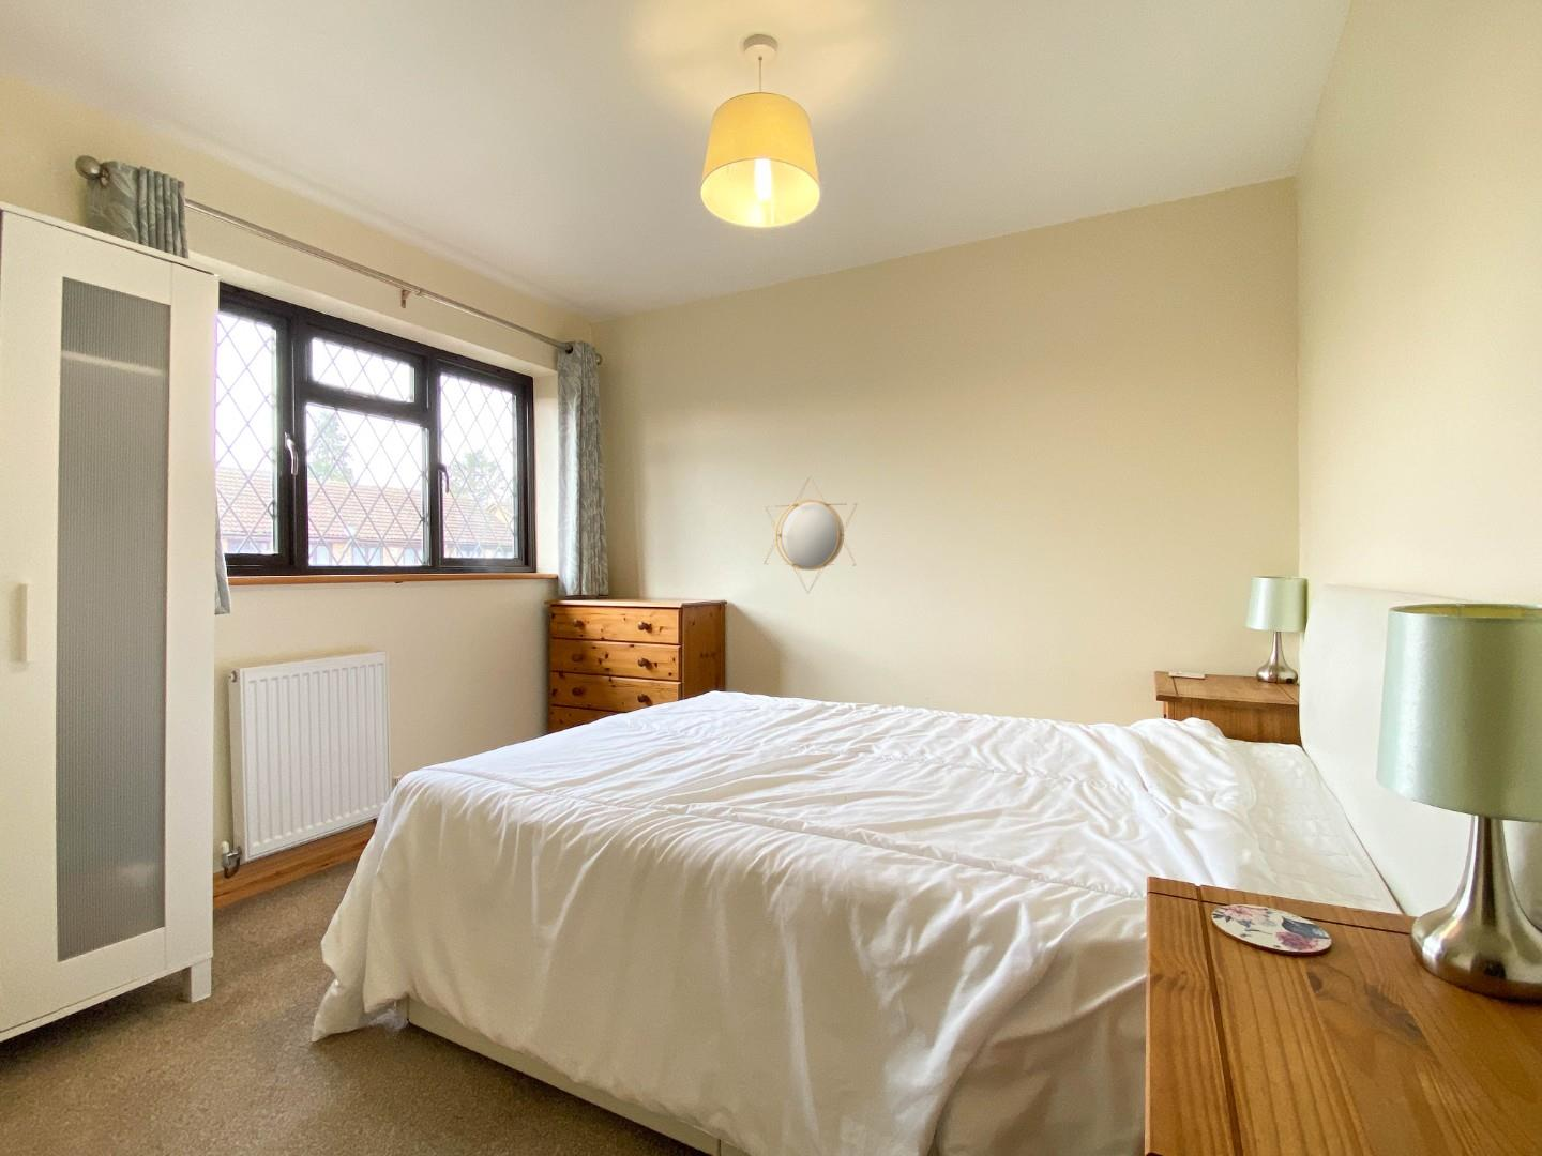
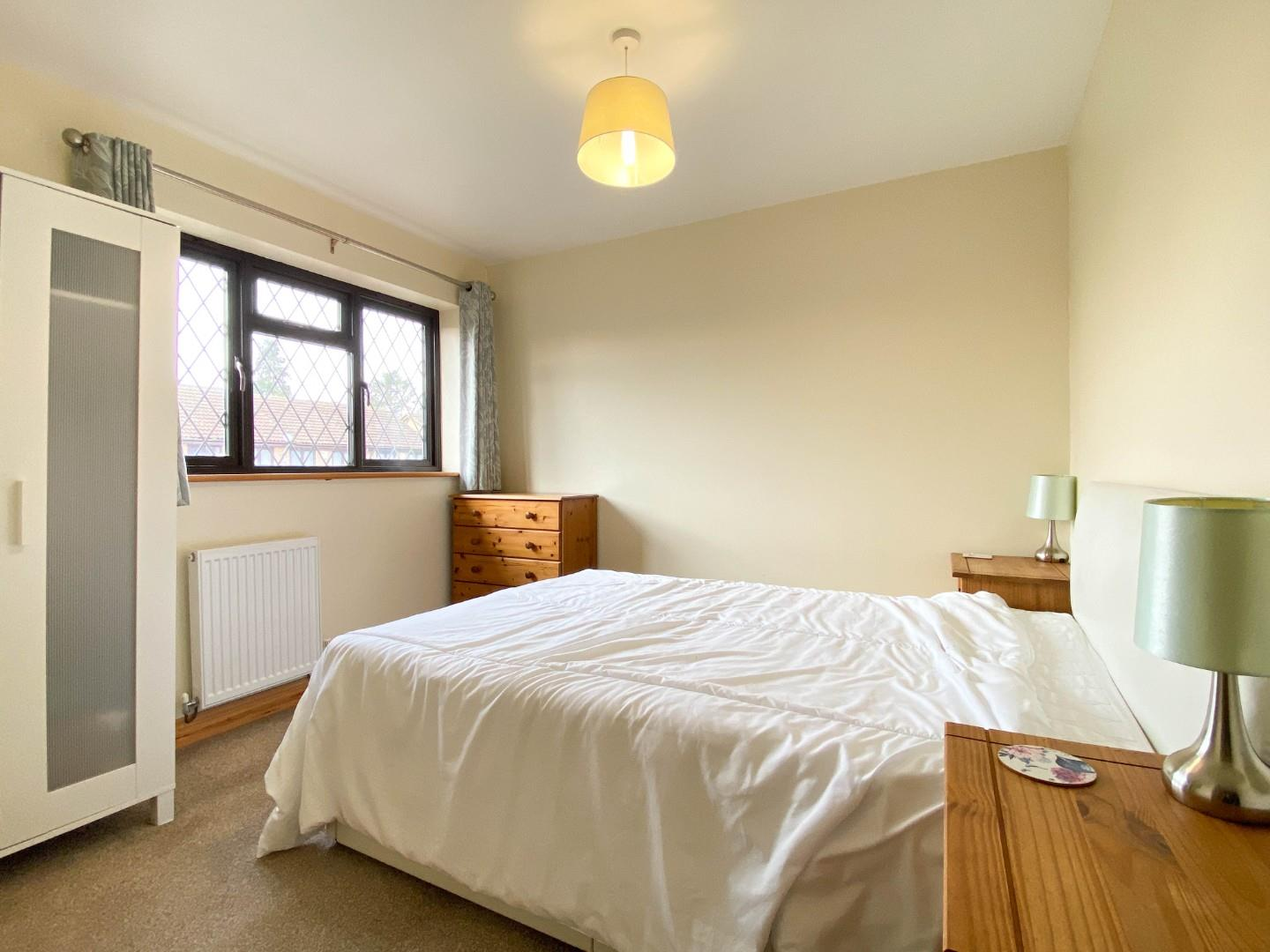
- home mirror [764,475,857,595]
